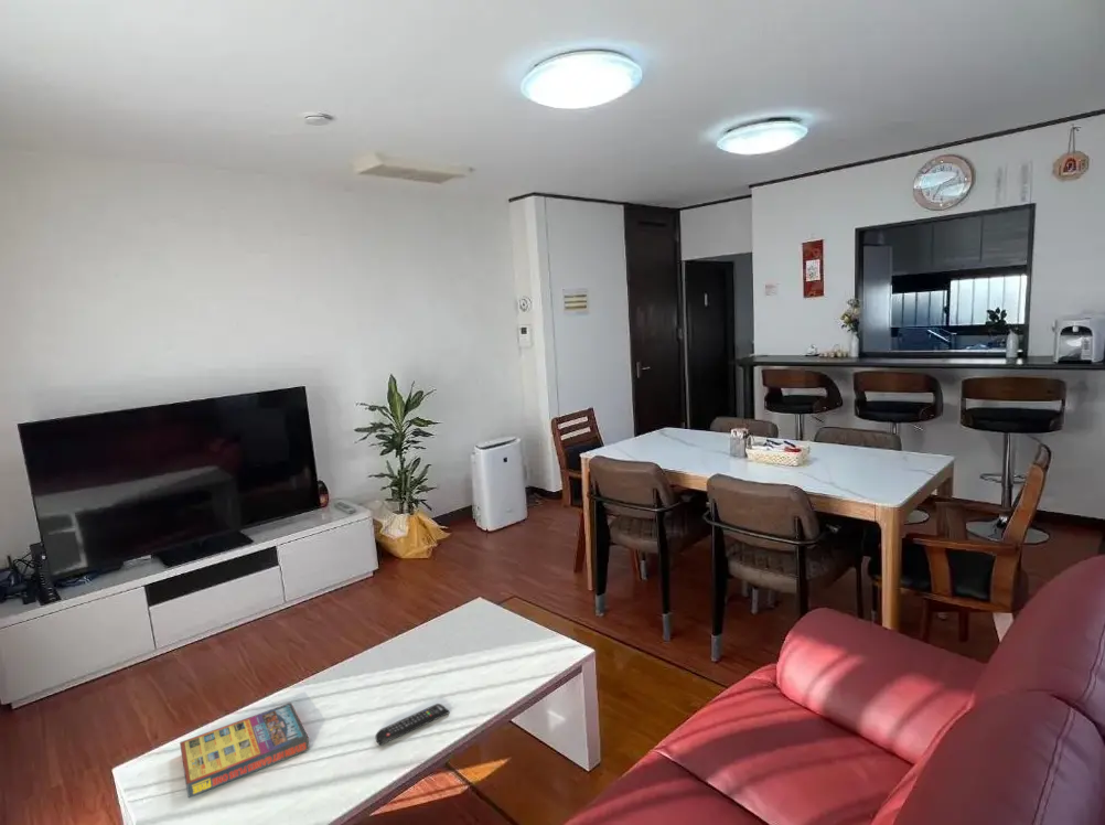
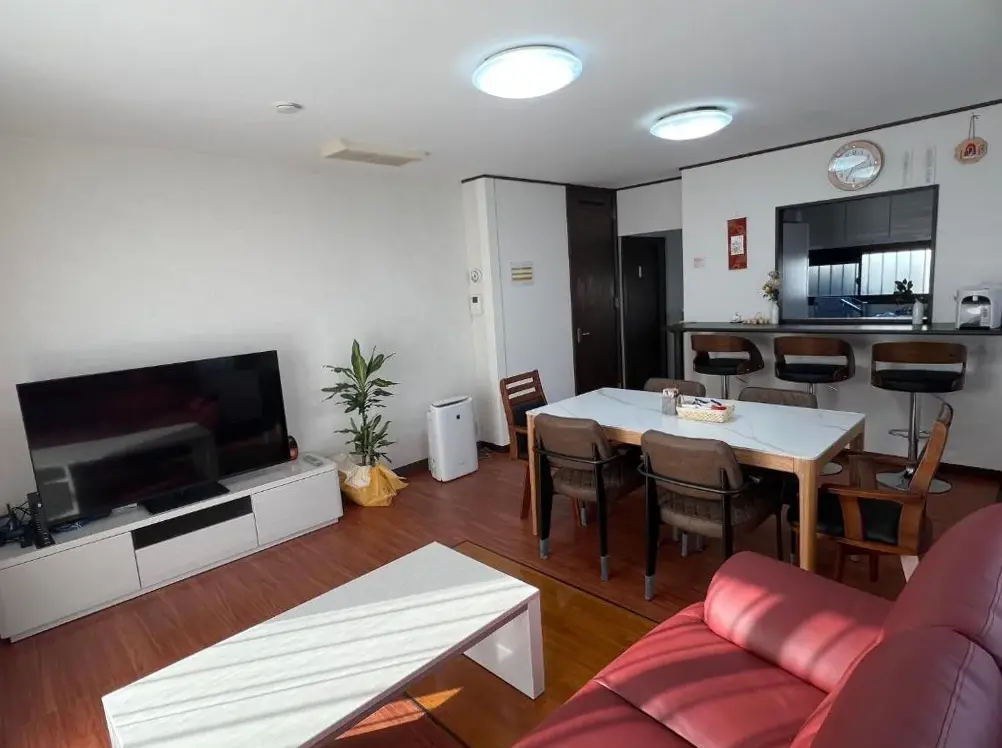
- game compilation box [179,701,311,799]
- remote control [375,703,451,747]
